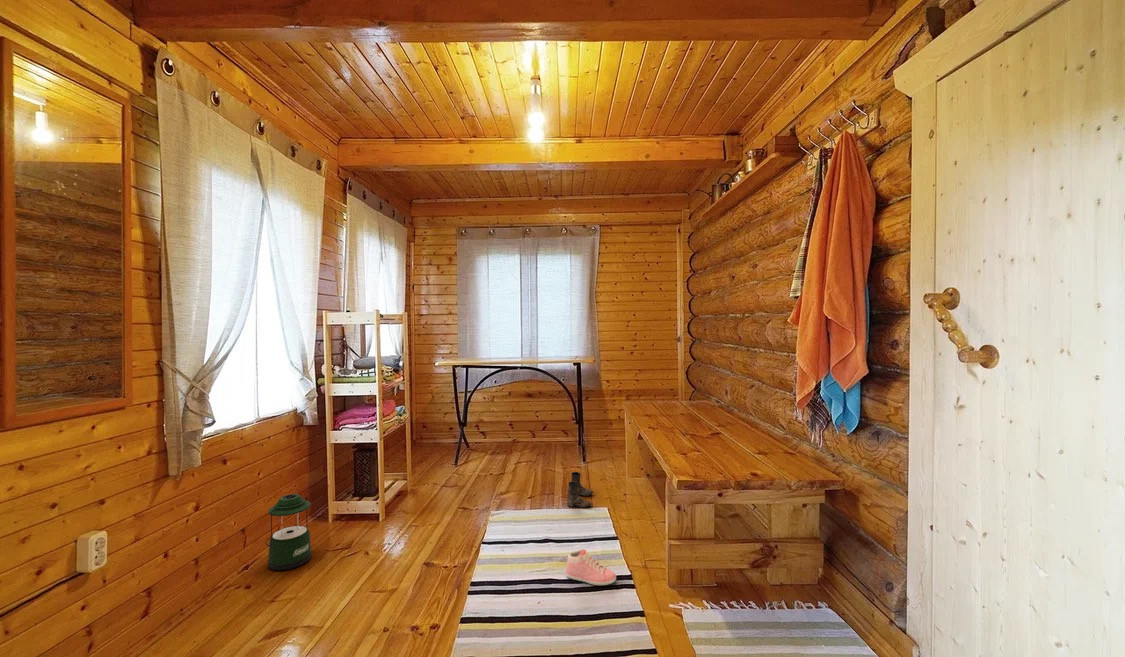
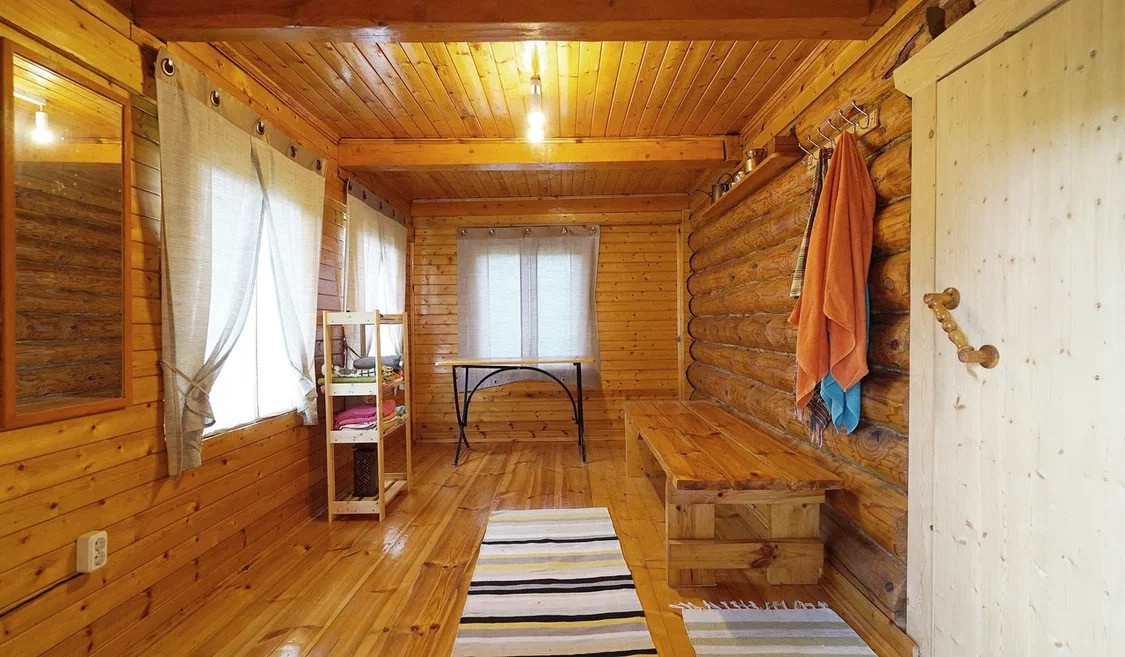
- boots [566,471,594,509]
- lantern [264,493,312,571]
- sneaker [565,548,617,586]
